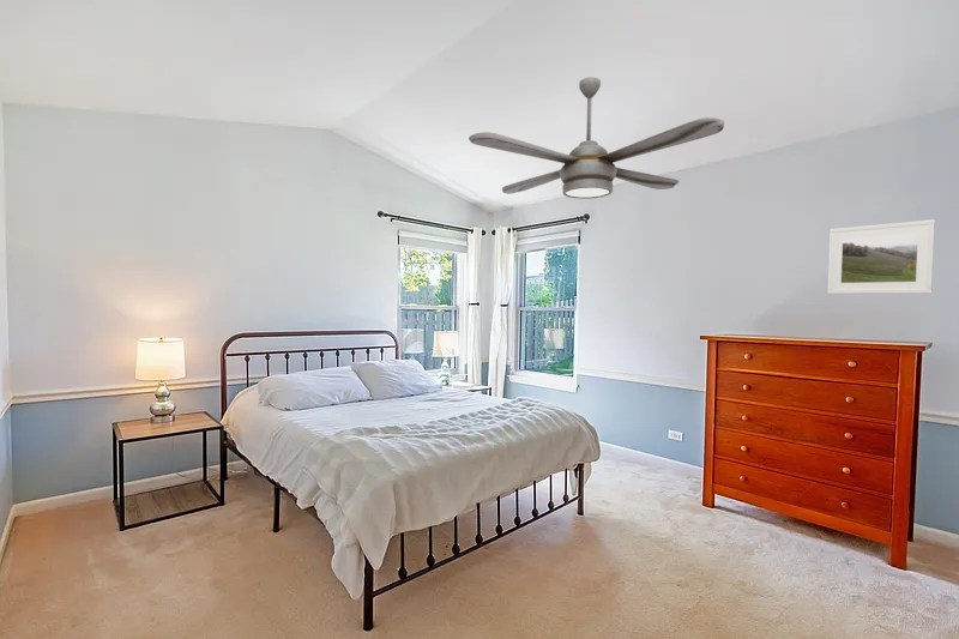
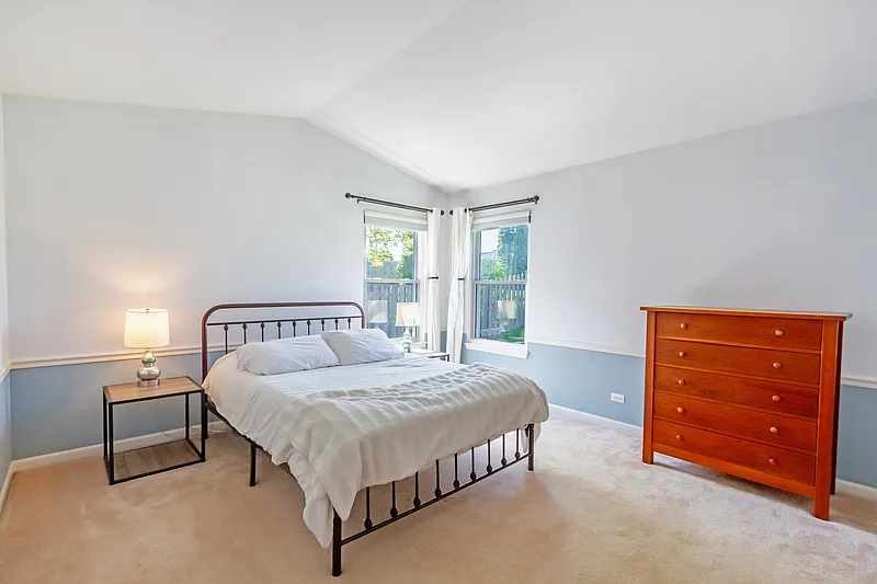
- ceiling fan [468,76,725,200]
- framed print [826,218,936,295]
